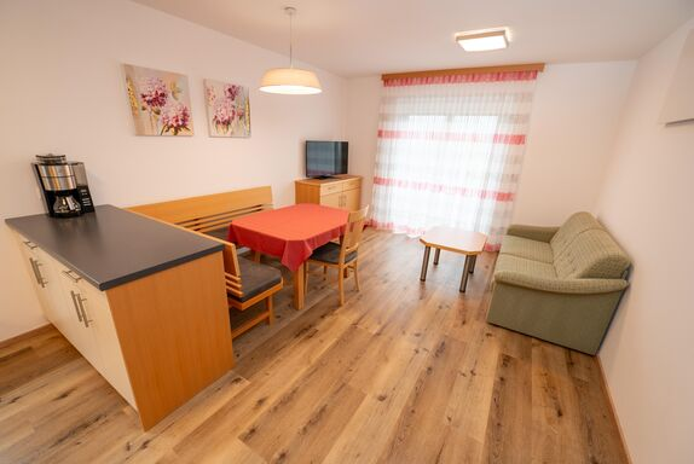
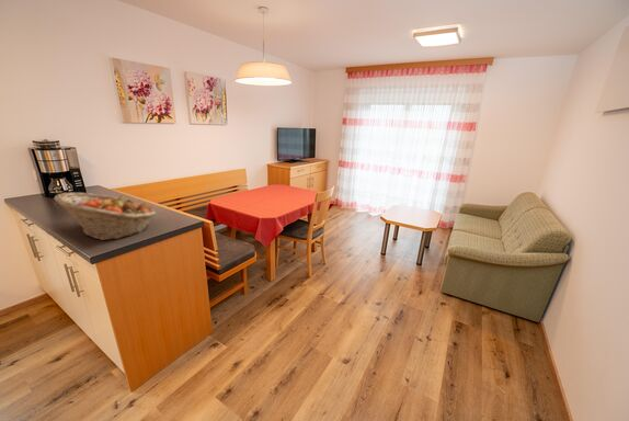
+ fruit basket [53,192,157,241]
